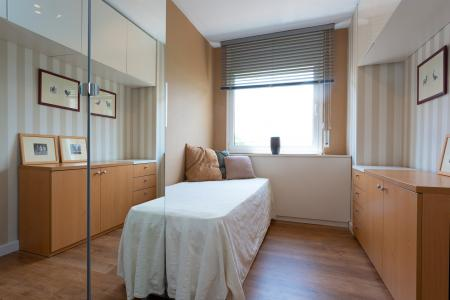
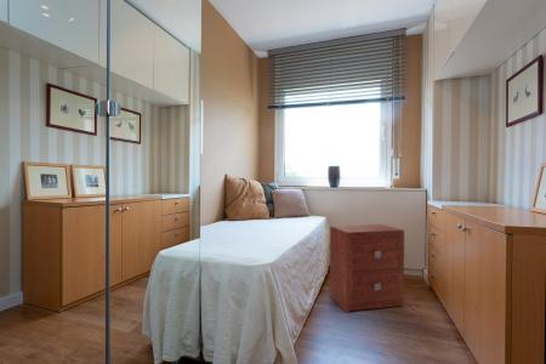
+ nightstand [329,223,405,314]
